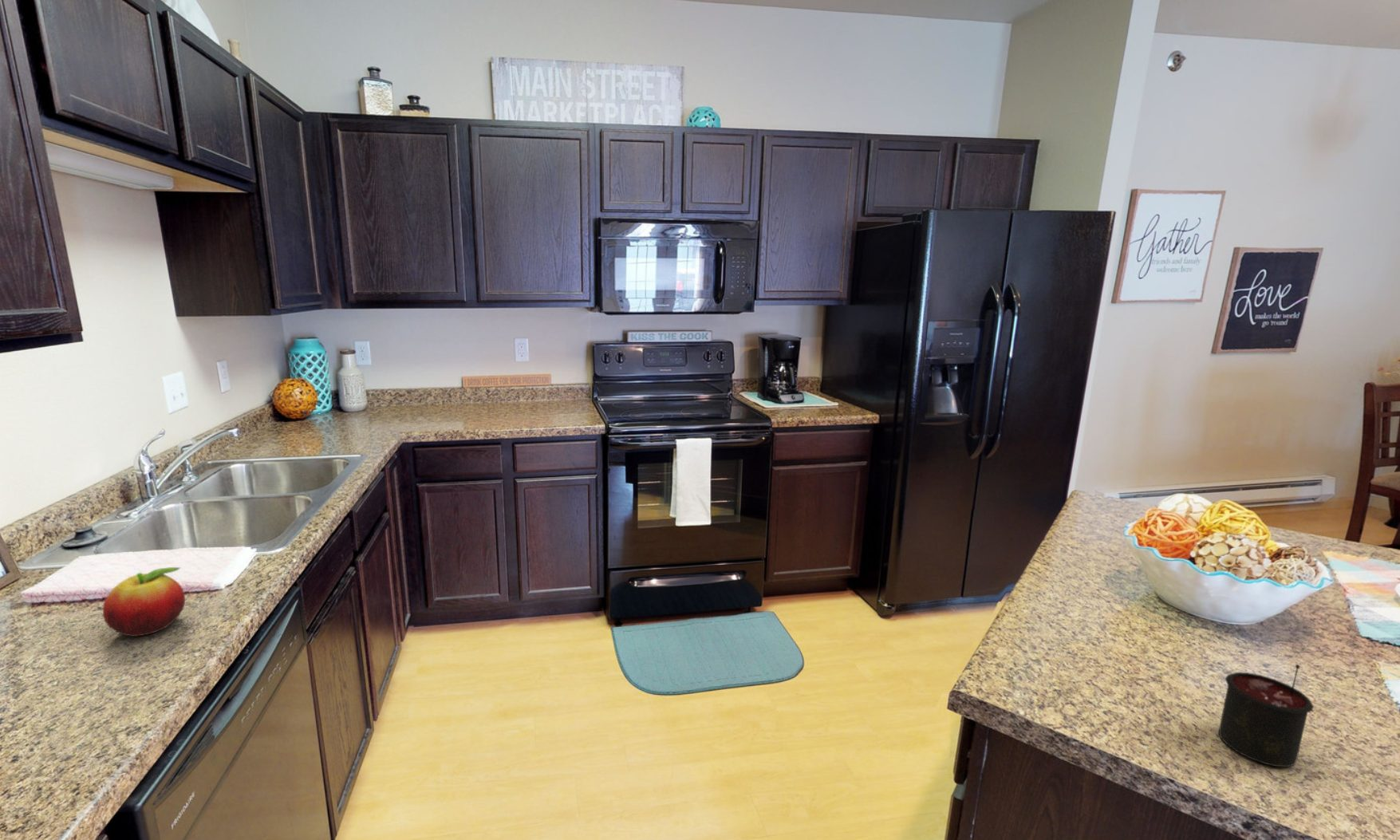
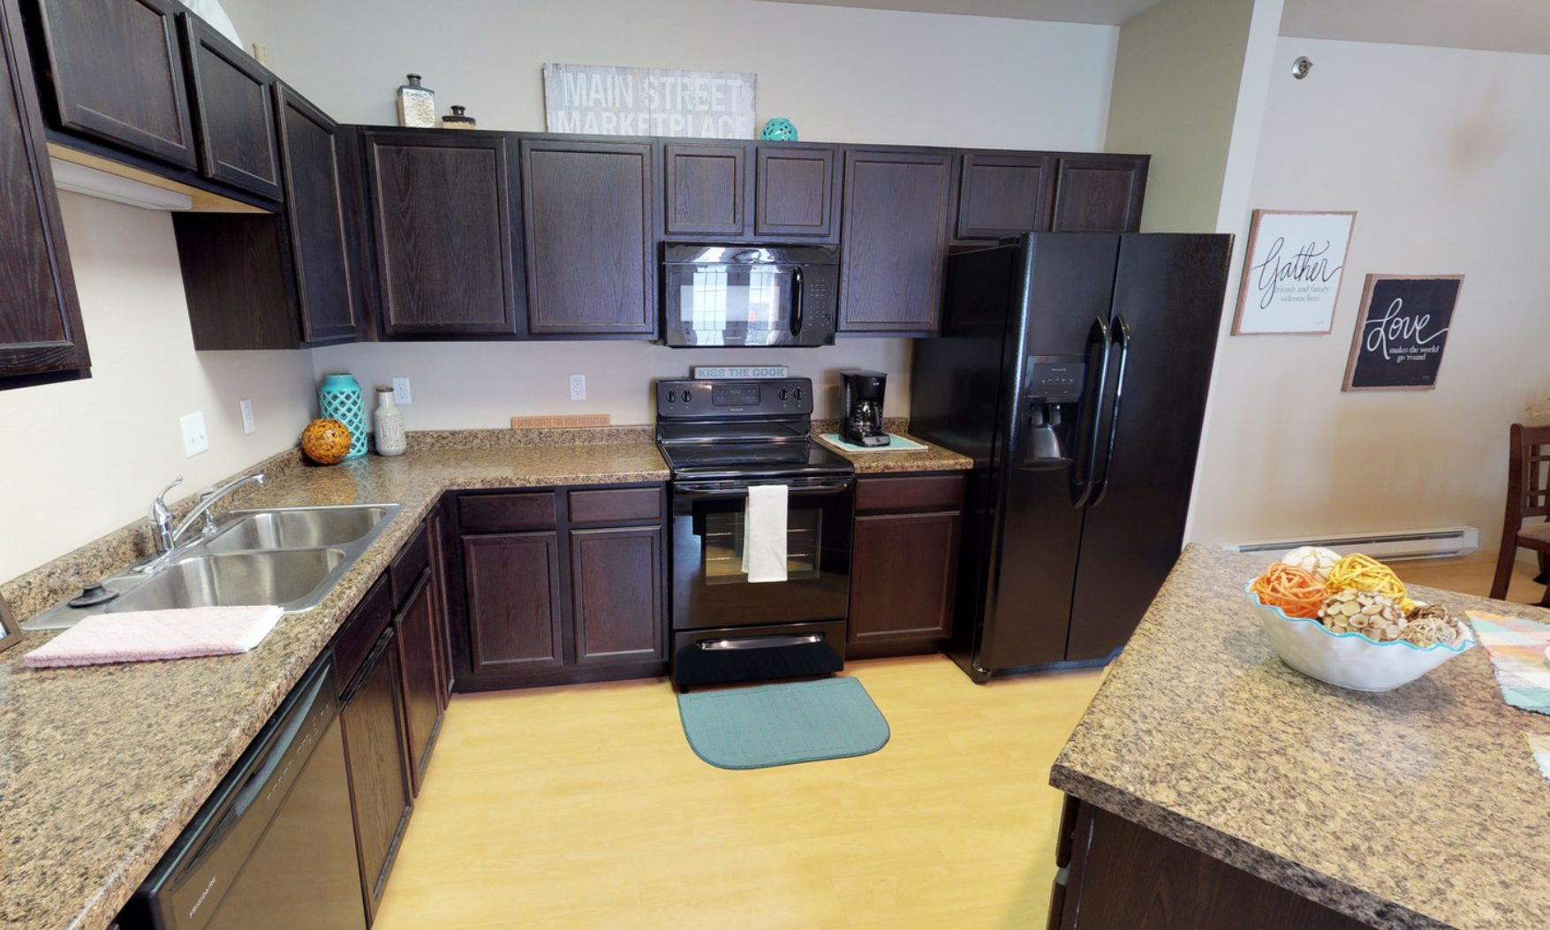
- fruit [102,566,186,637]
- candle [1218,664,1315,768]
